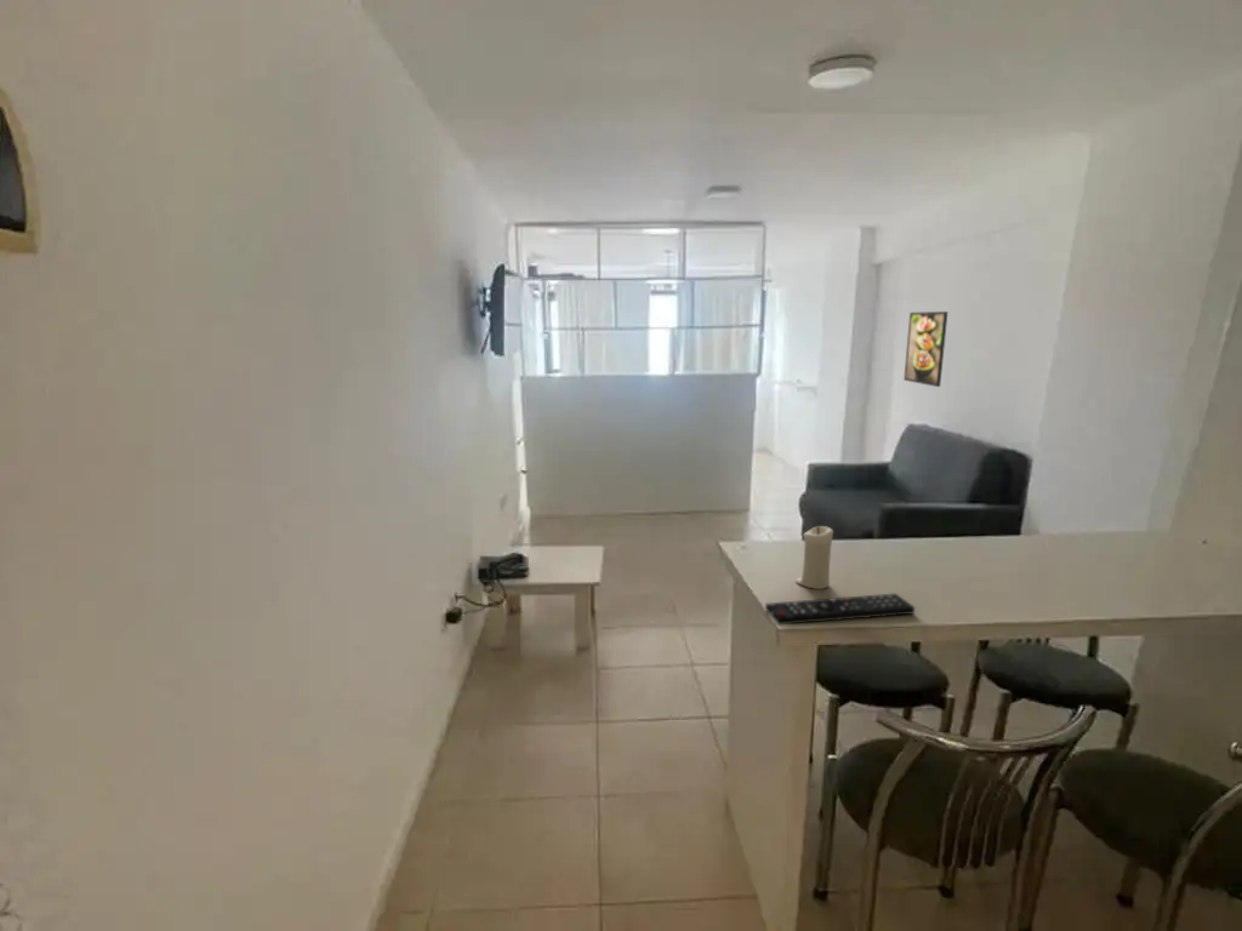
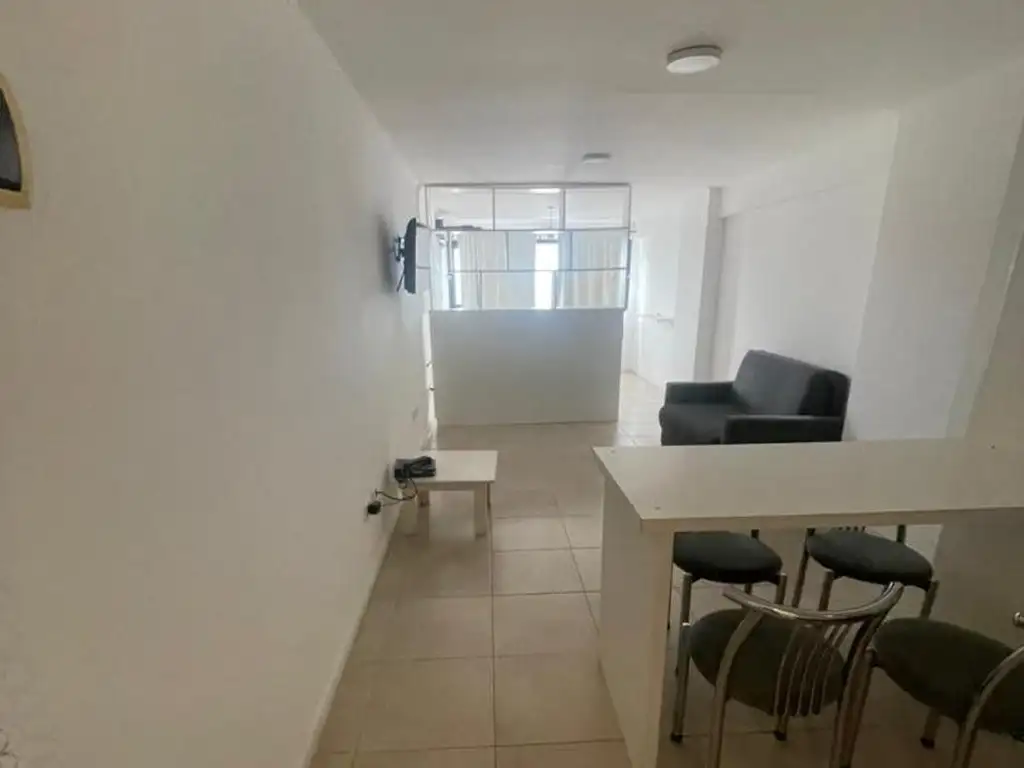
- candle [794,525,834,590]
- remote control [764,593,916,627]
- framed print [902,310,948,388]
